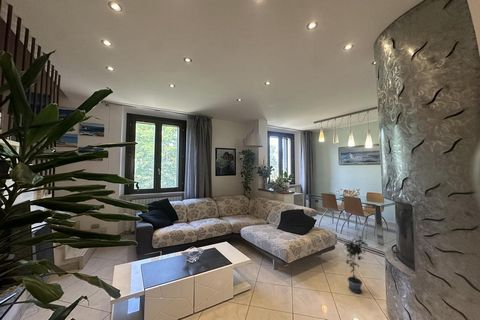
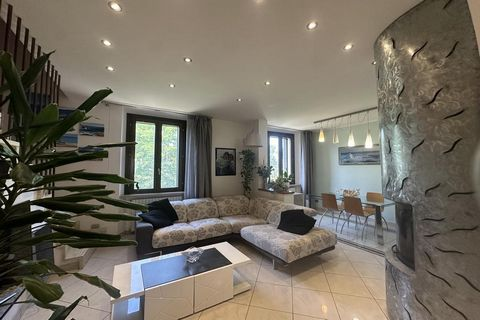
- potted plant [342,236,369,294]
